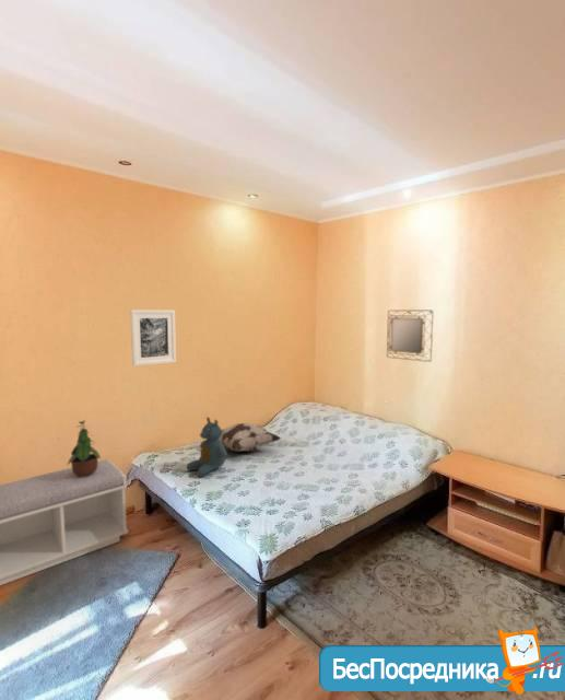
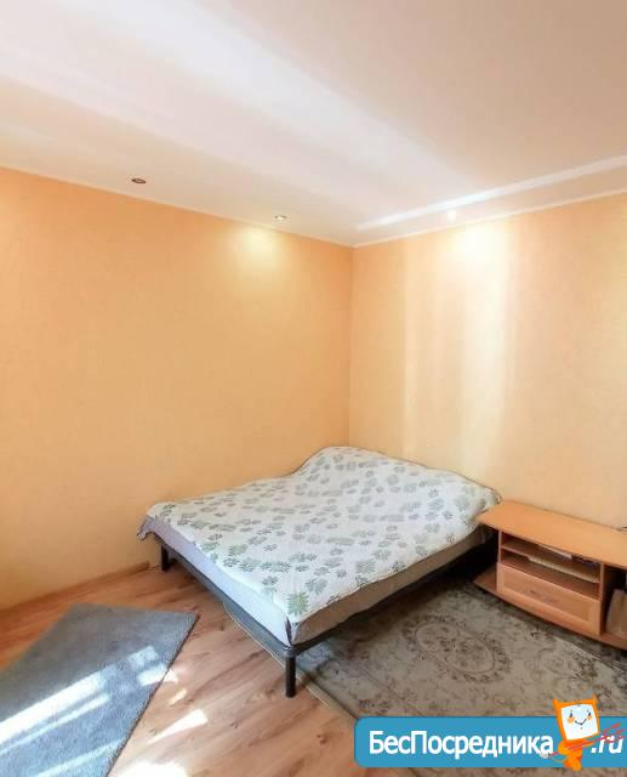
- decorative pillow [219,422,282,453]
- potted plant [66,419,102,477]
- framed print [129,310,177,368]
- home mirror [386,310,434,363]
- teddy bear [186,416,228,478]
- bench [0,459,130,586]
